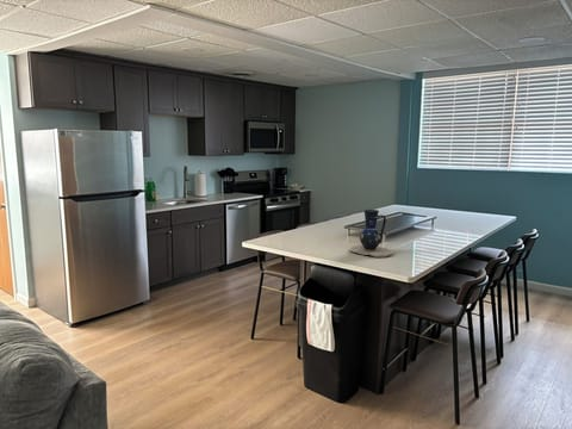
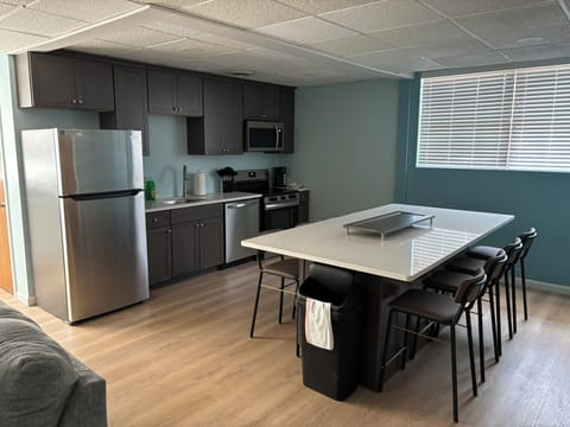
- pitcher [349,209,393,259]
